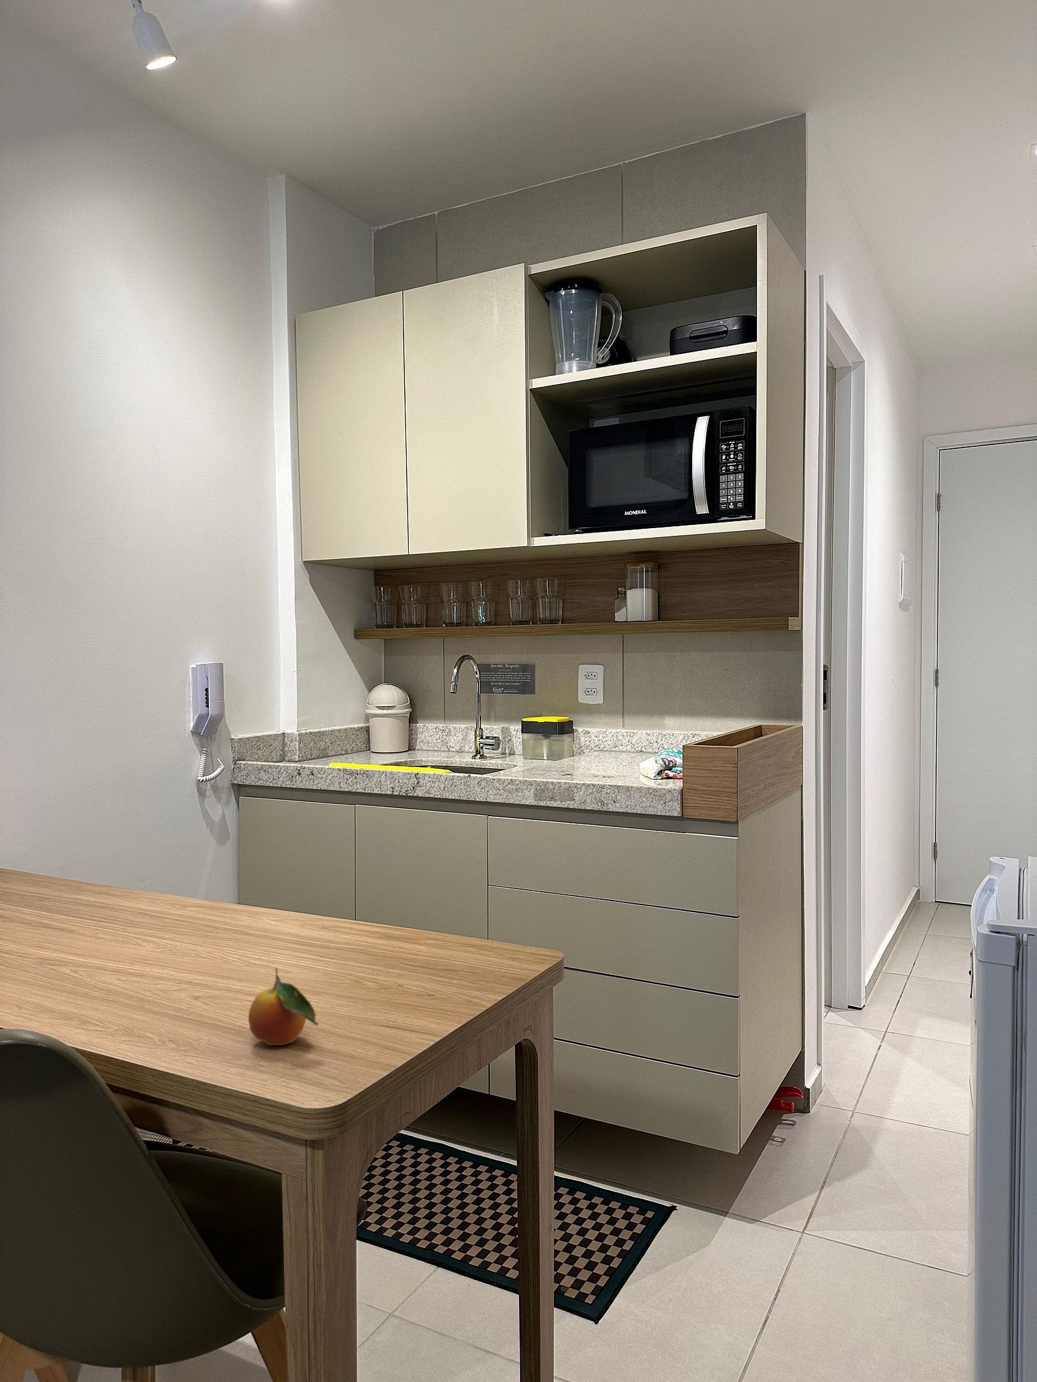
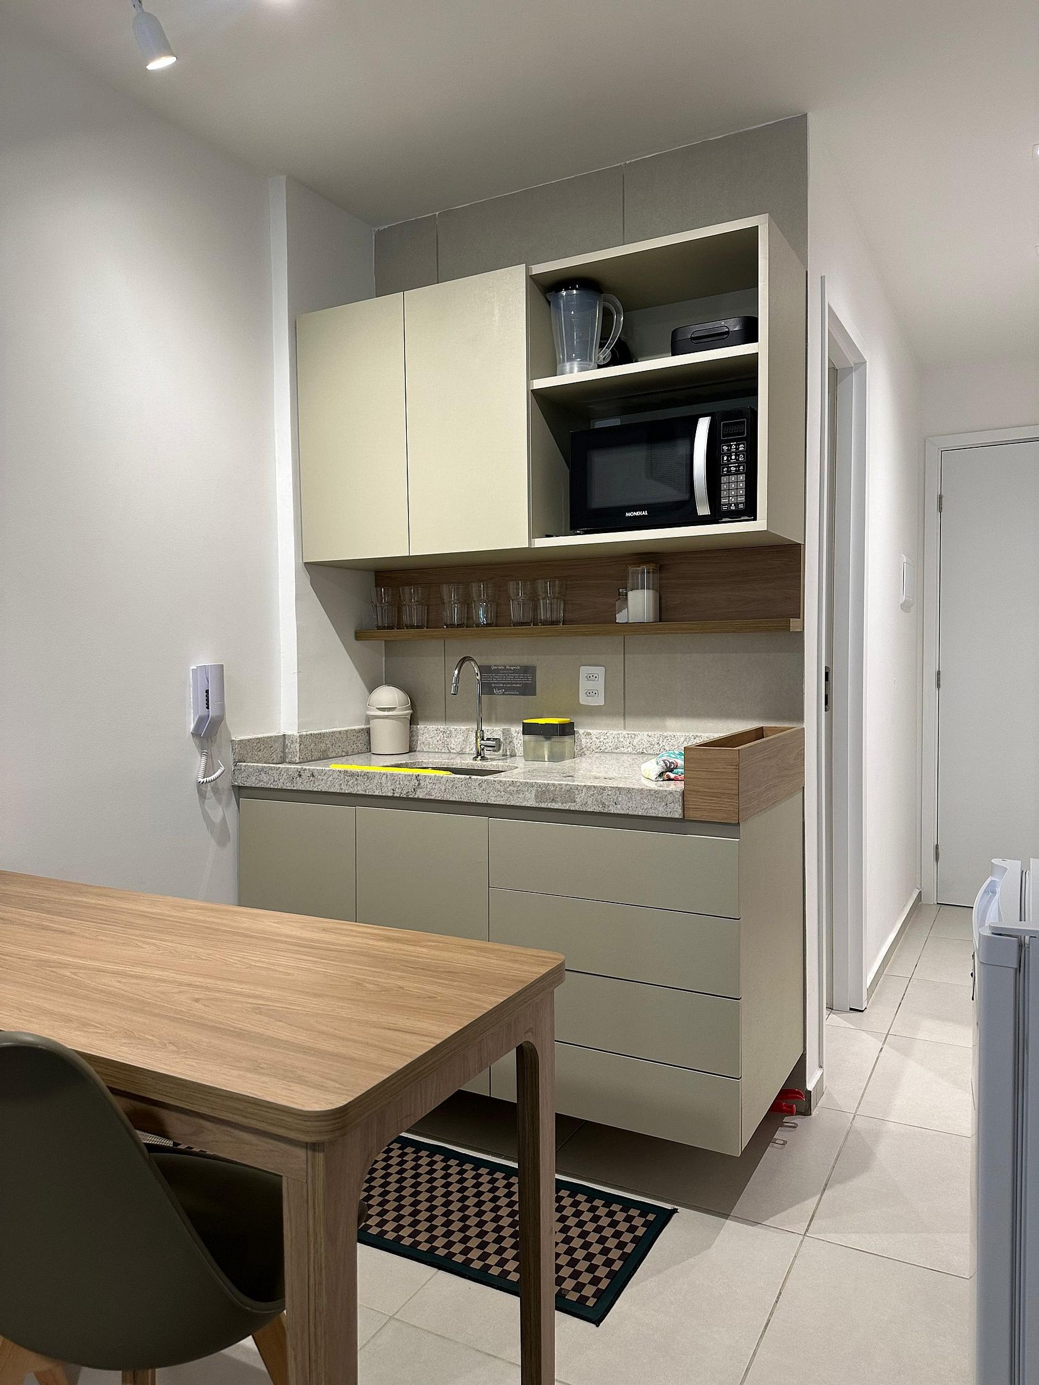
- fruit [247,967,319,1045]
